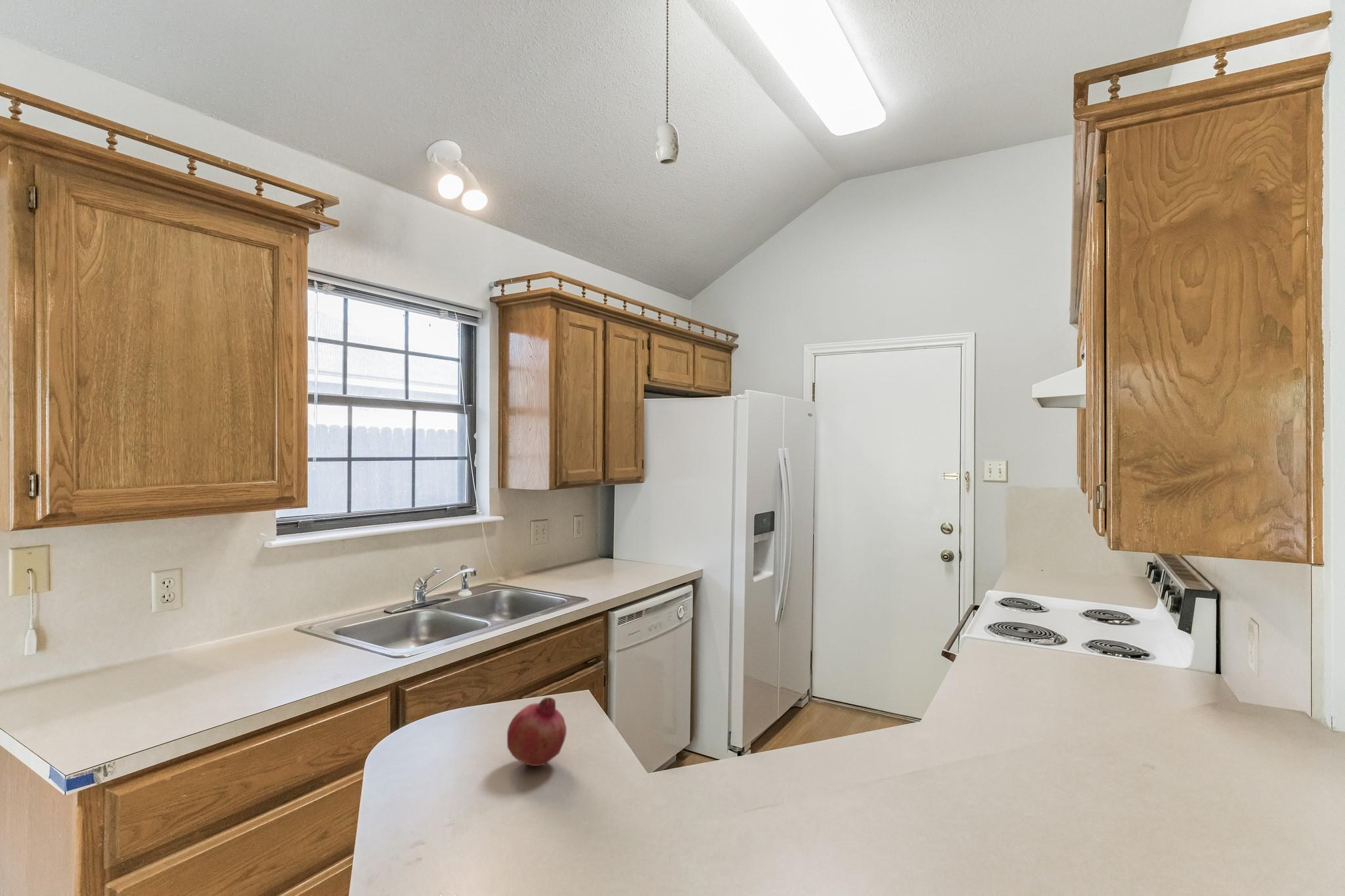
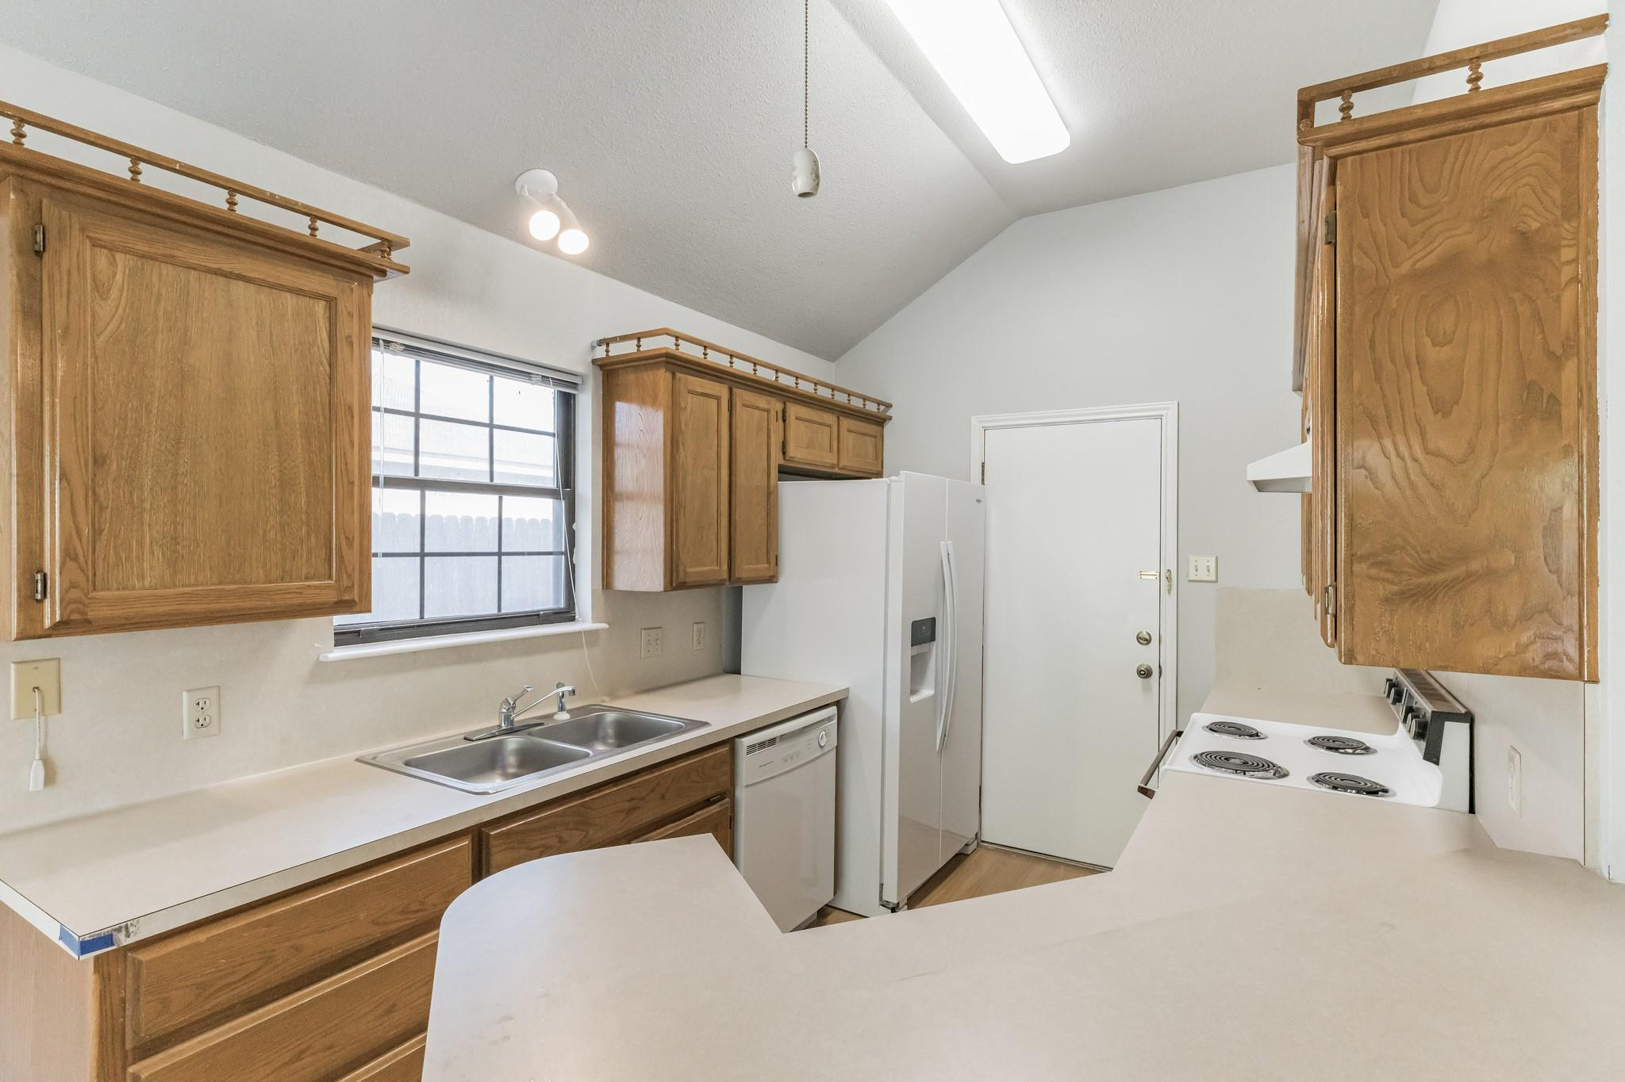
- fruit [506,696,567,767]
